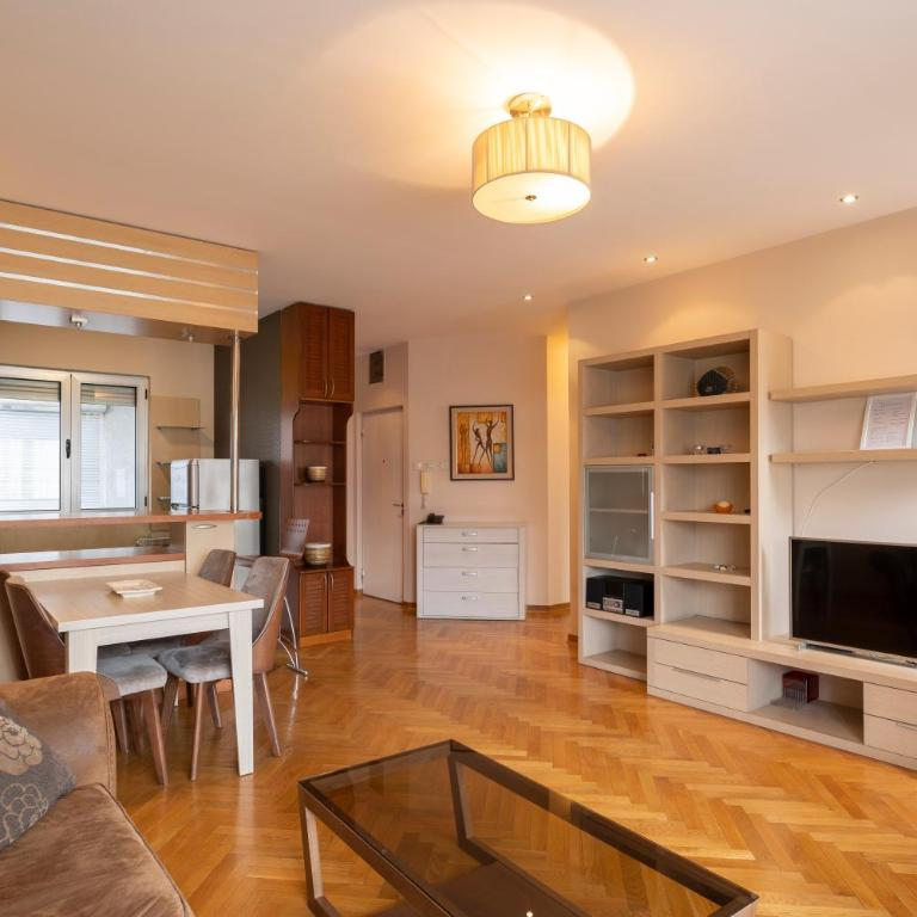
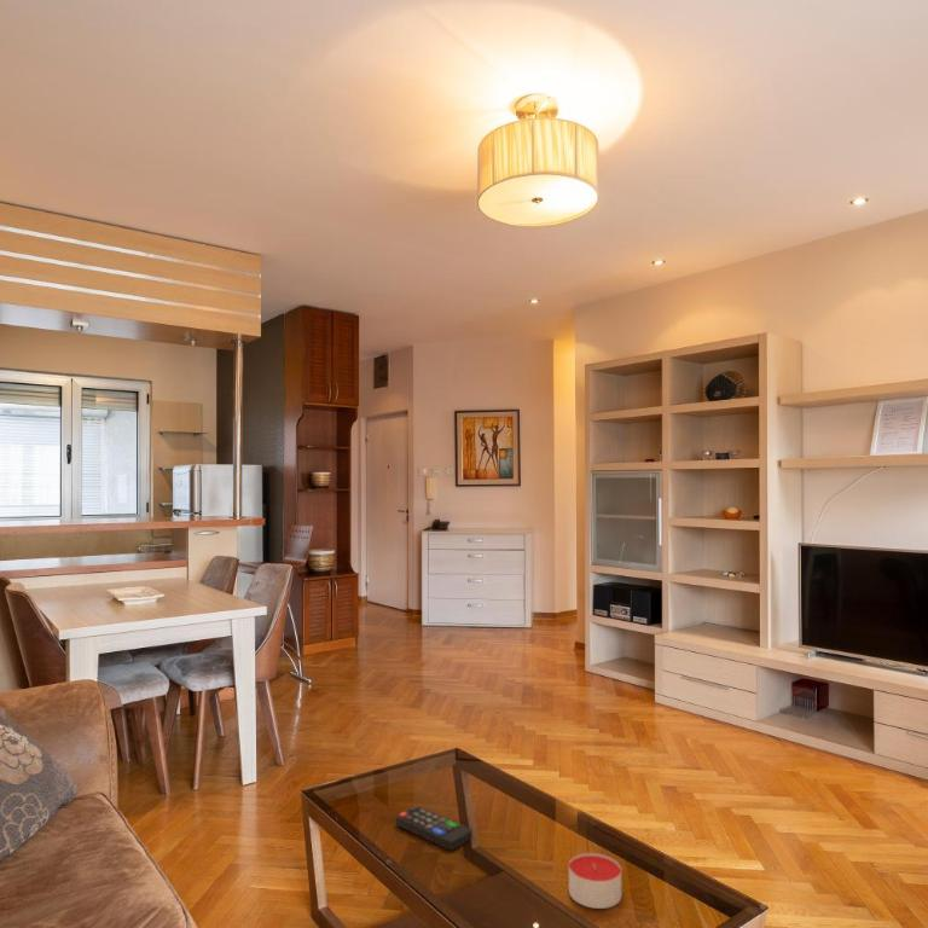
+ candle [568,852,622,910]
+ remote control [395,805,474,852]
